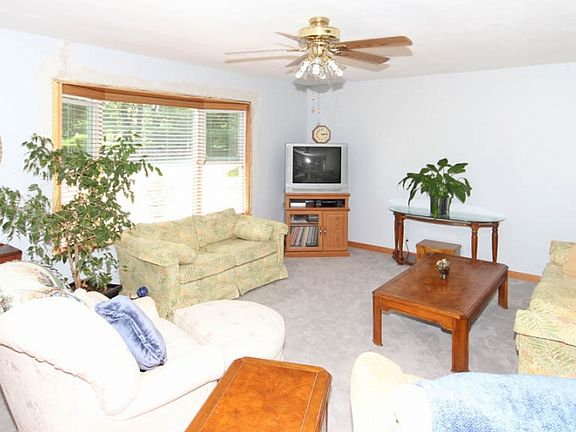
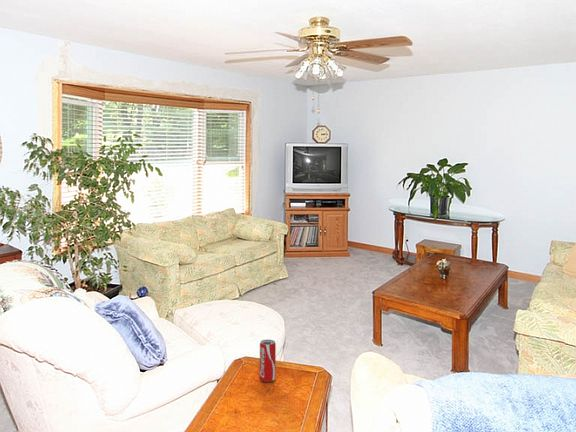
+ beverage can [259,339,277,383]
